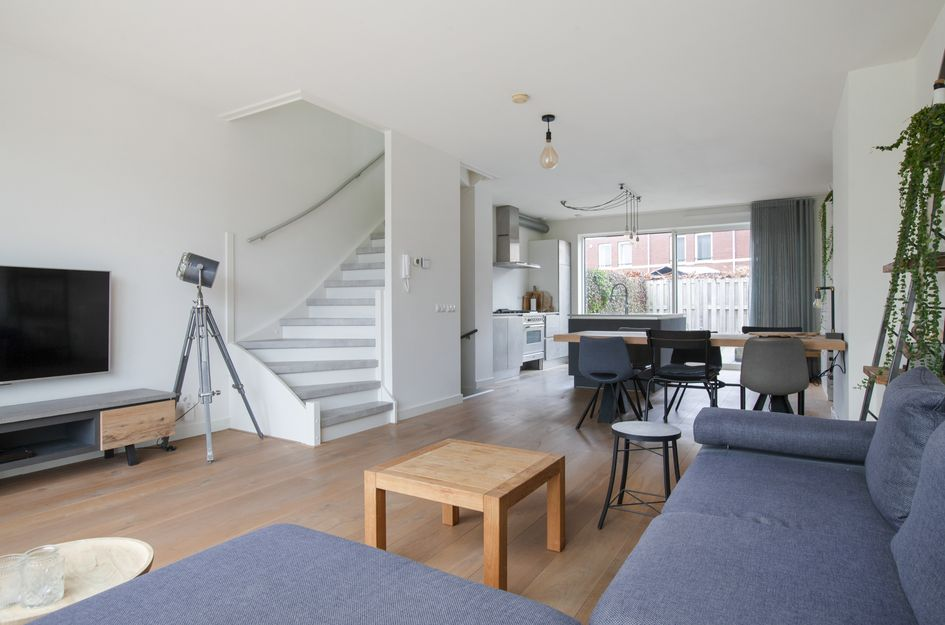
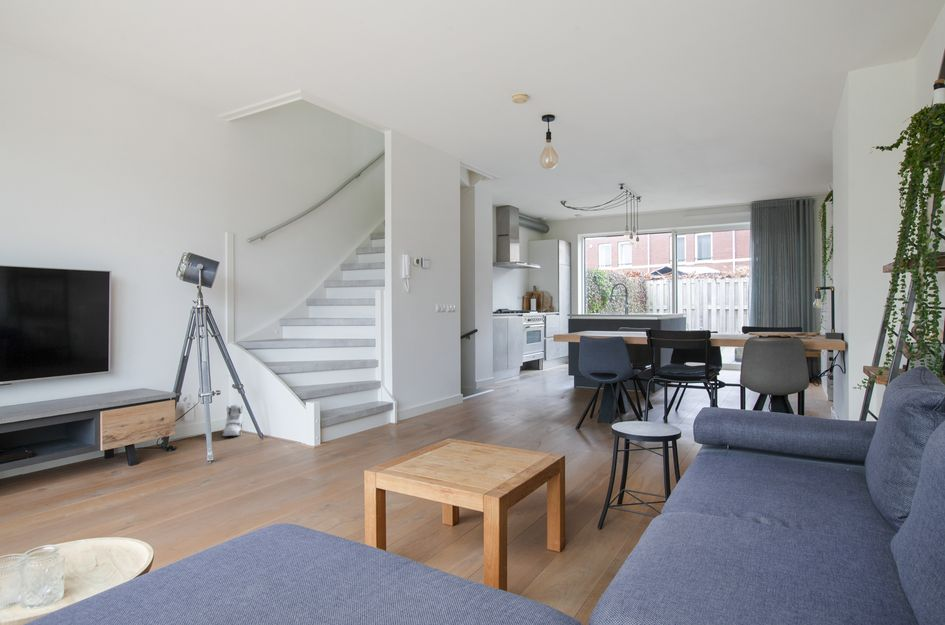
+ sneaker [221,404,244,437]
